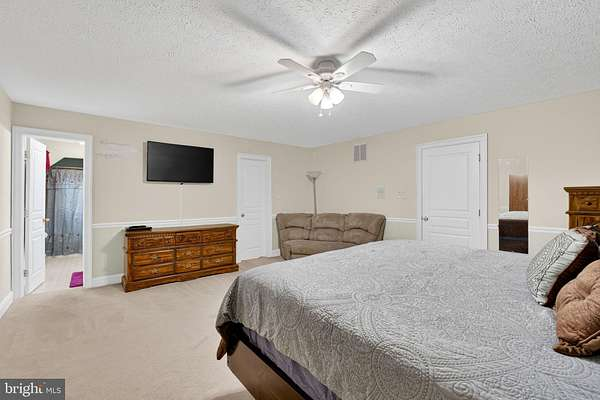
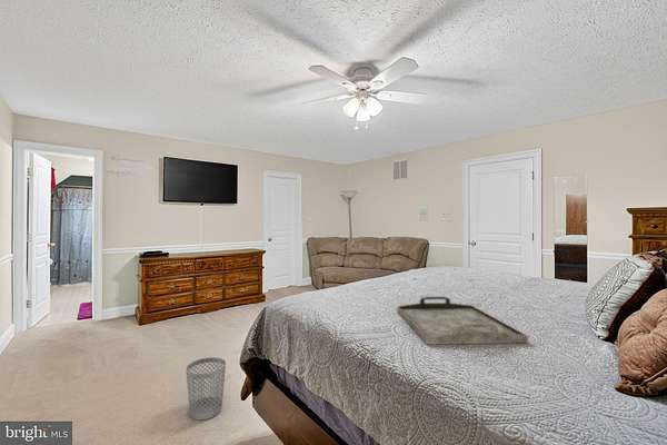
+ serving tray [396,296,529,346]
+ wastebasket [185,356,227,421]
